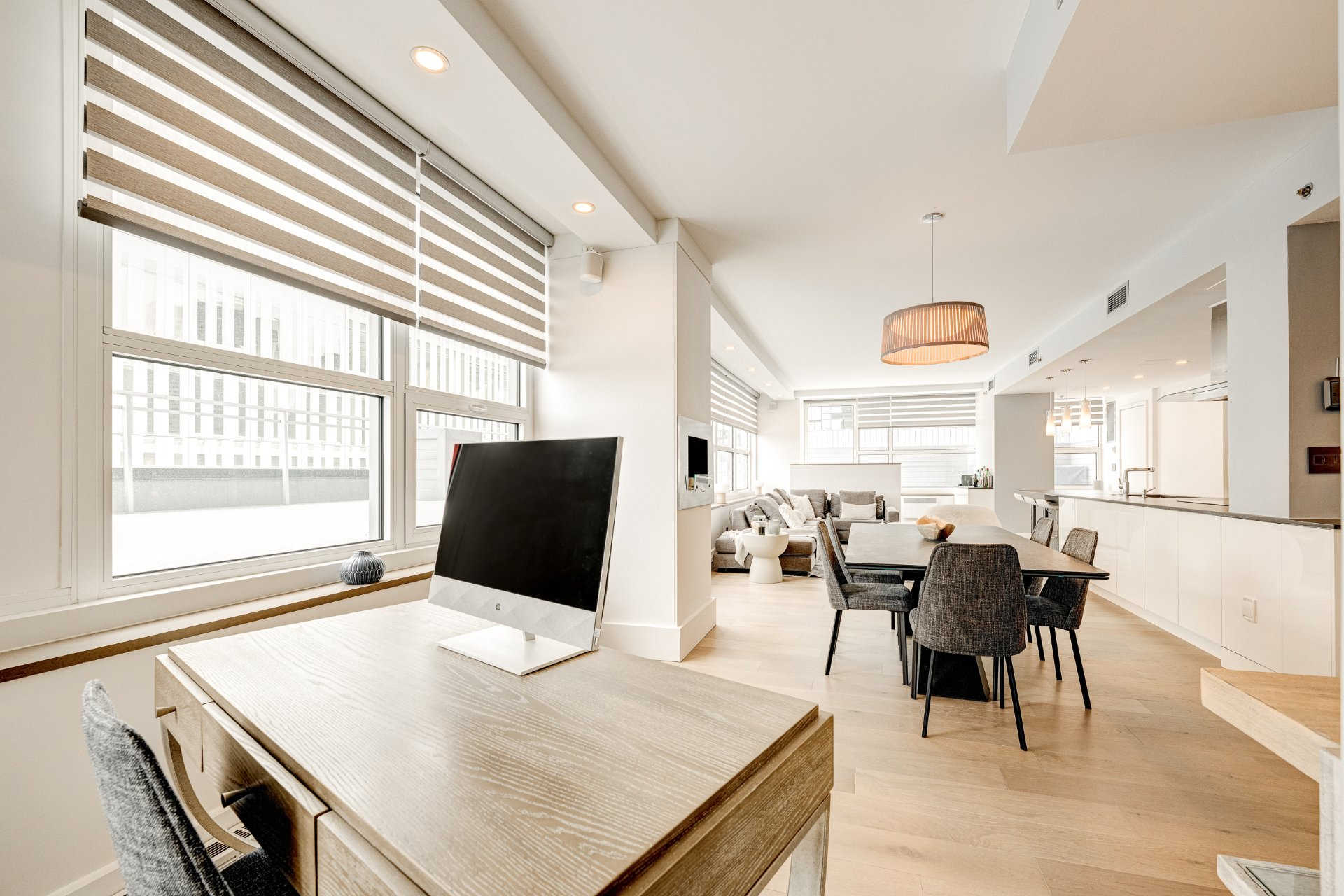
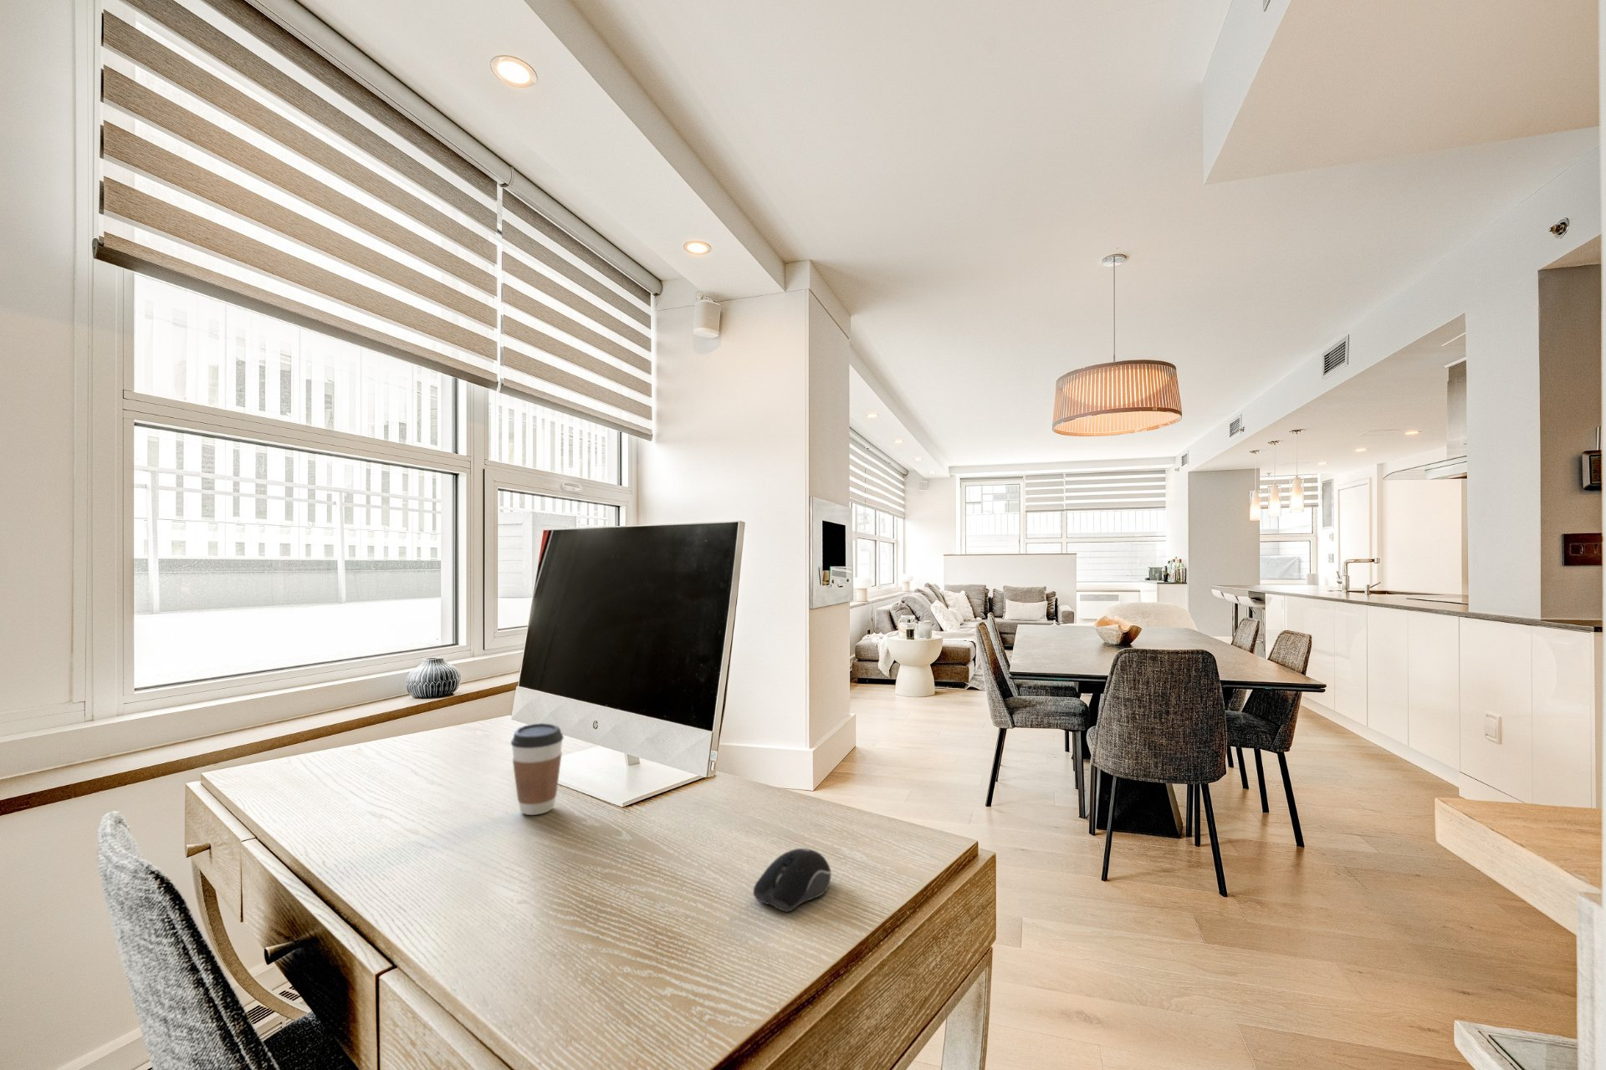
+ computer mouse [752,848,832,912]
+ coffee cup [510,722,564,816]
